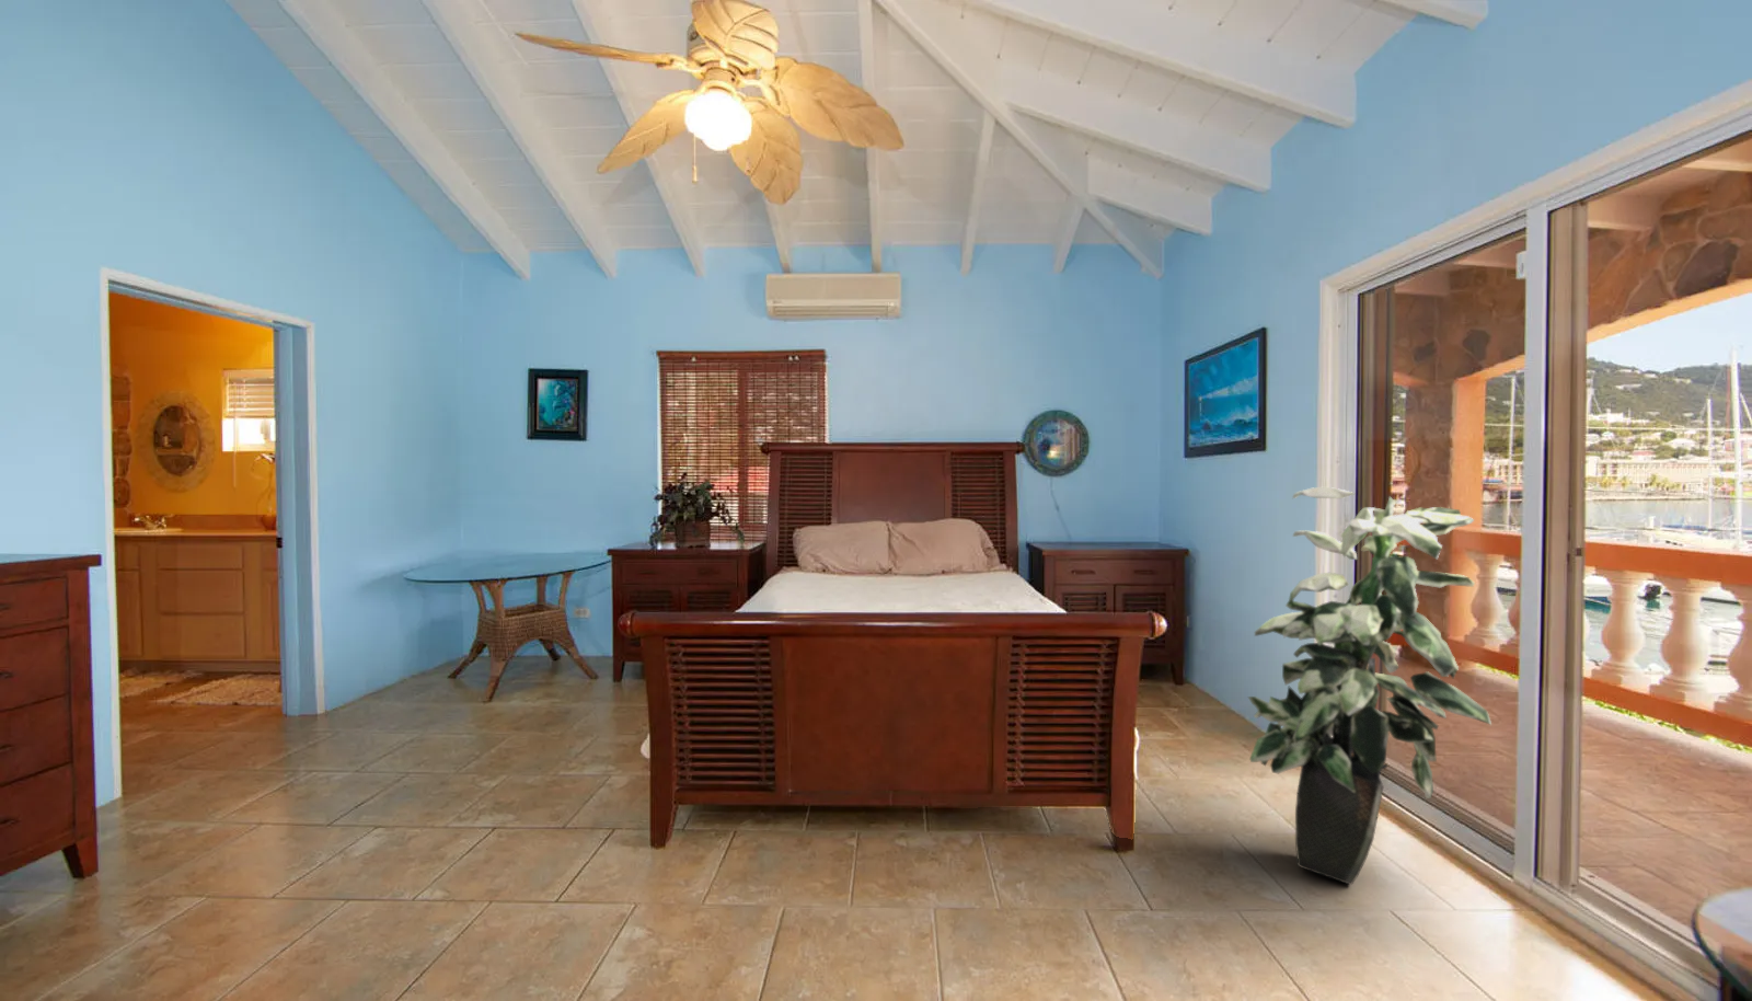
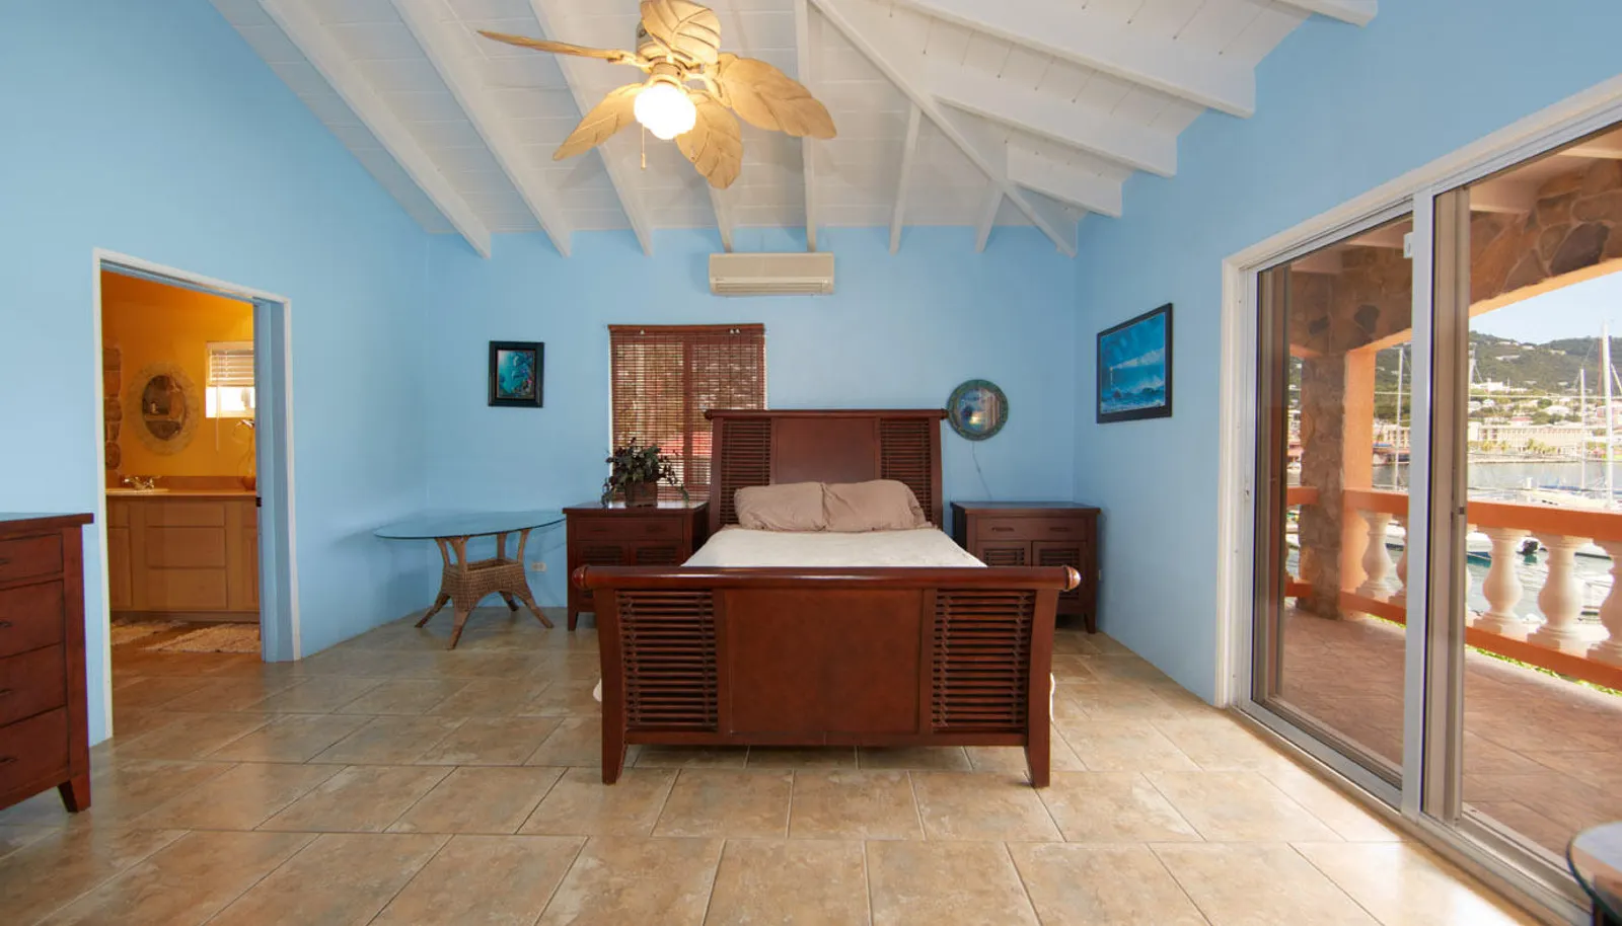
- indoor plant [1247,486,1492,886]
